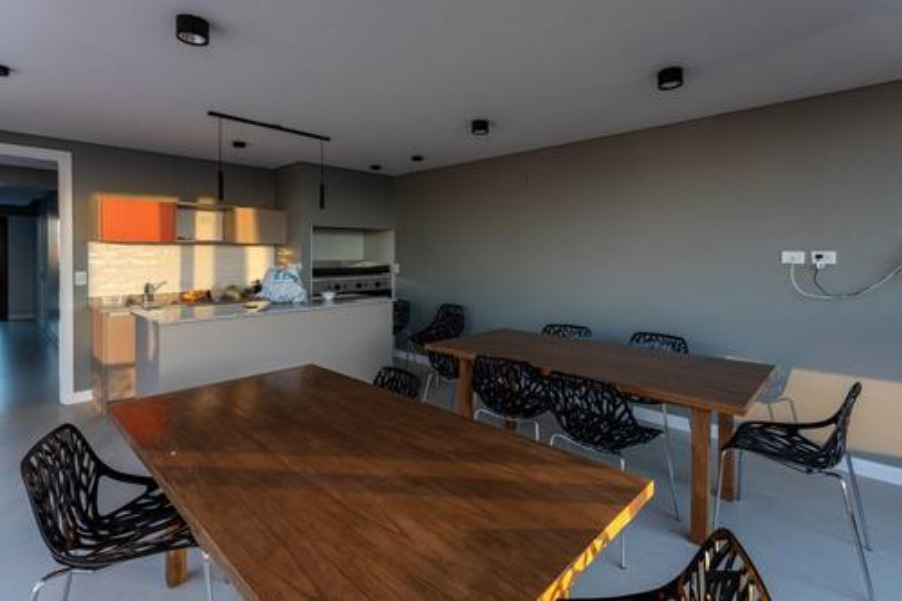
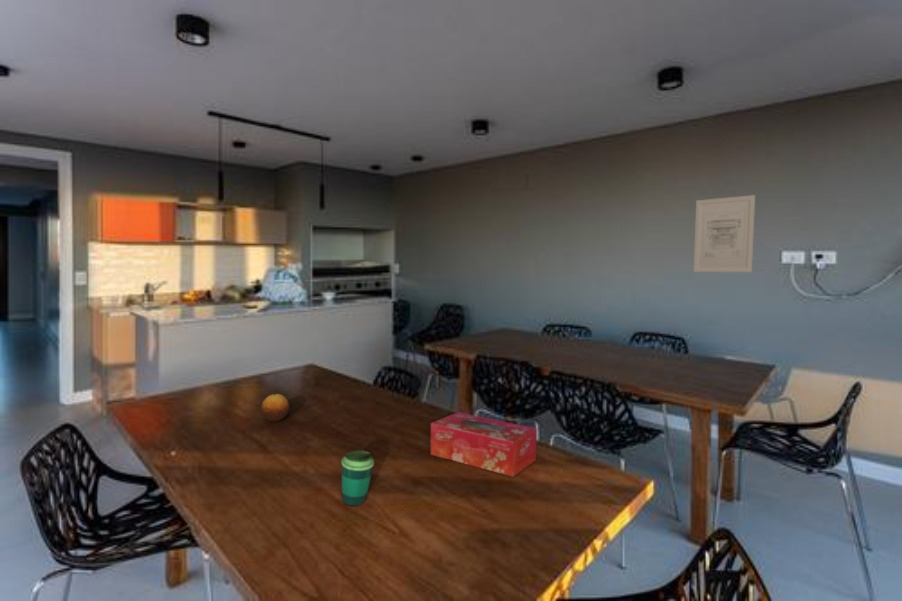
+ tissue box [430,411,538,478]
+ wall art [693,194,756,273]
+ fruit [260,393,290,422]
+ cup [340,450,375,507]
